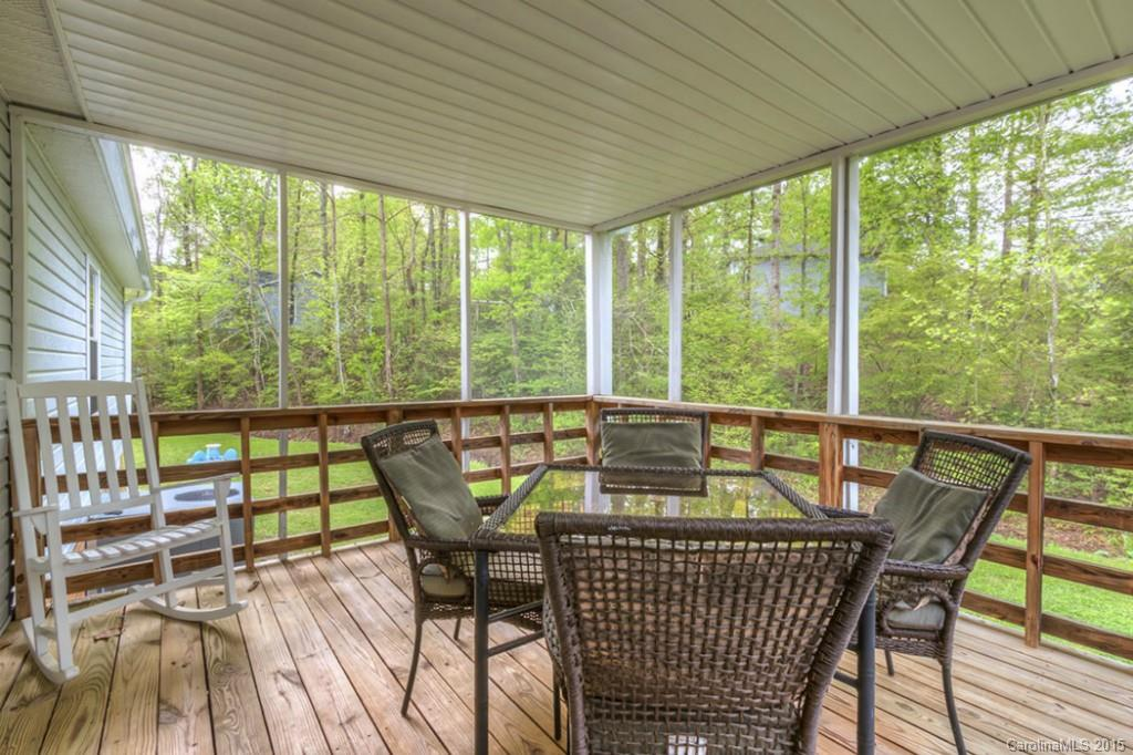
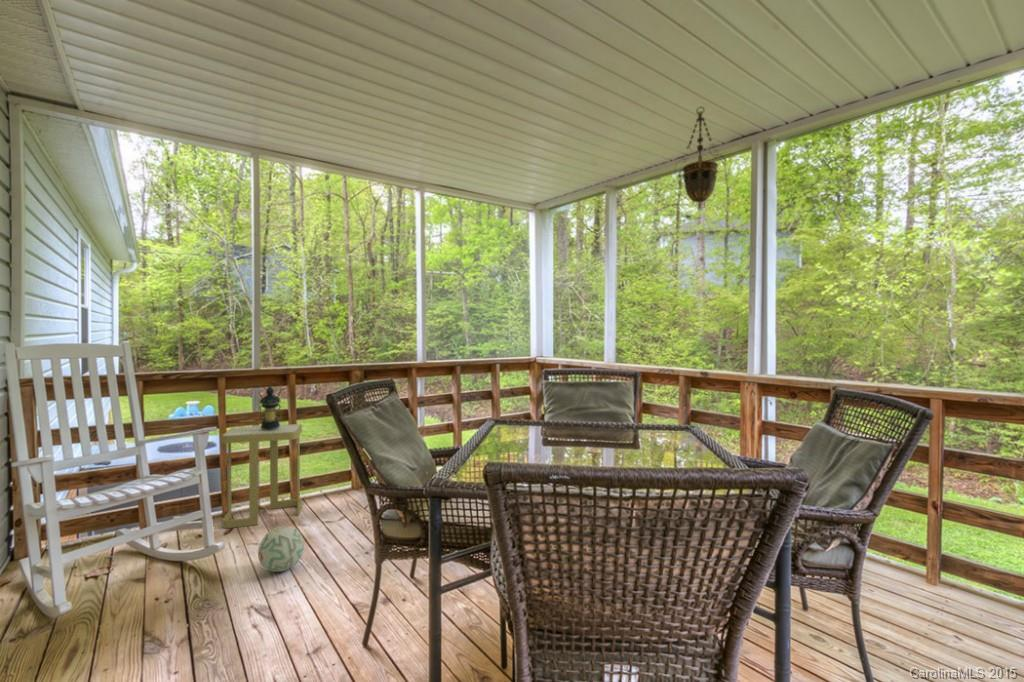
+ side table [221,423,303,529]
+ hanging lantern [674,106,727,211]
+ lantern [257,380,283,430]
+ ball [257,525,305,573]
